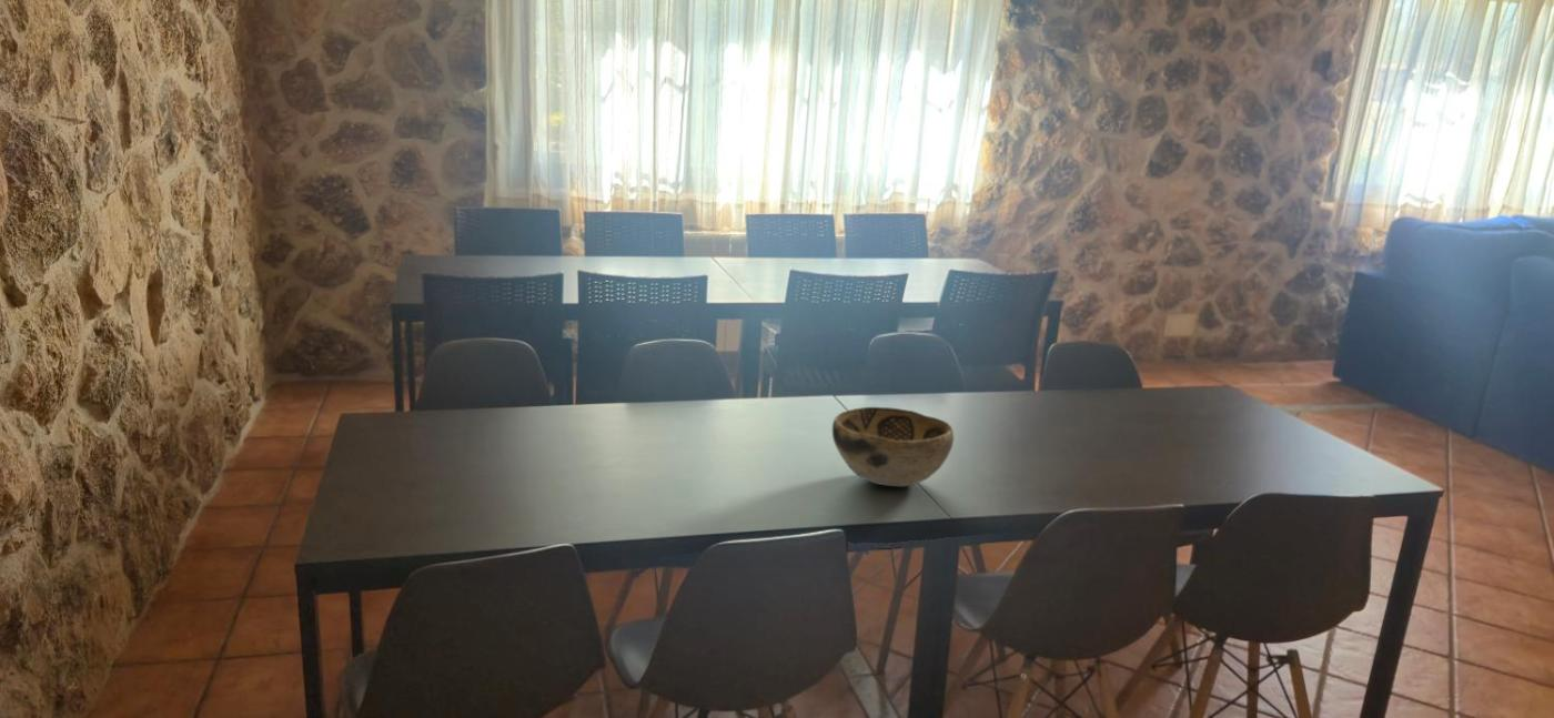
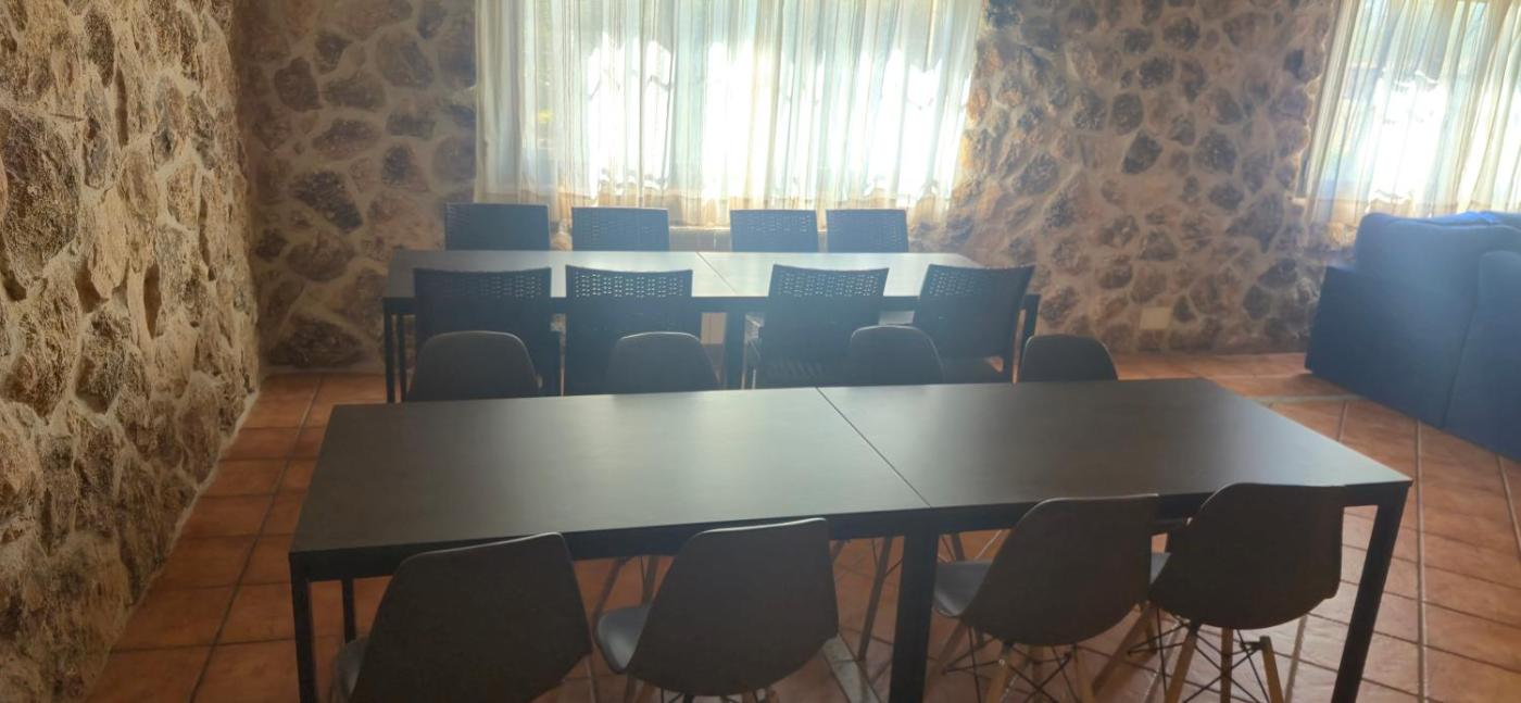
- decorative bowl [831,406,955,487]
